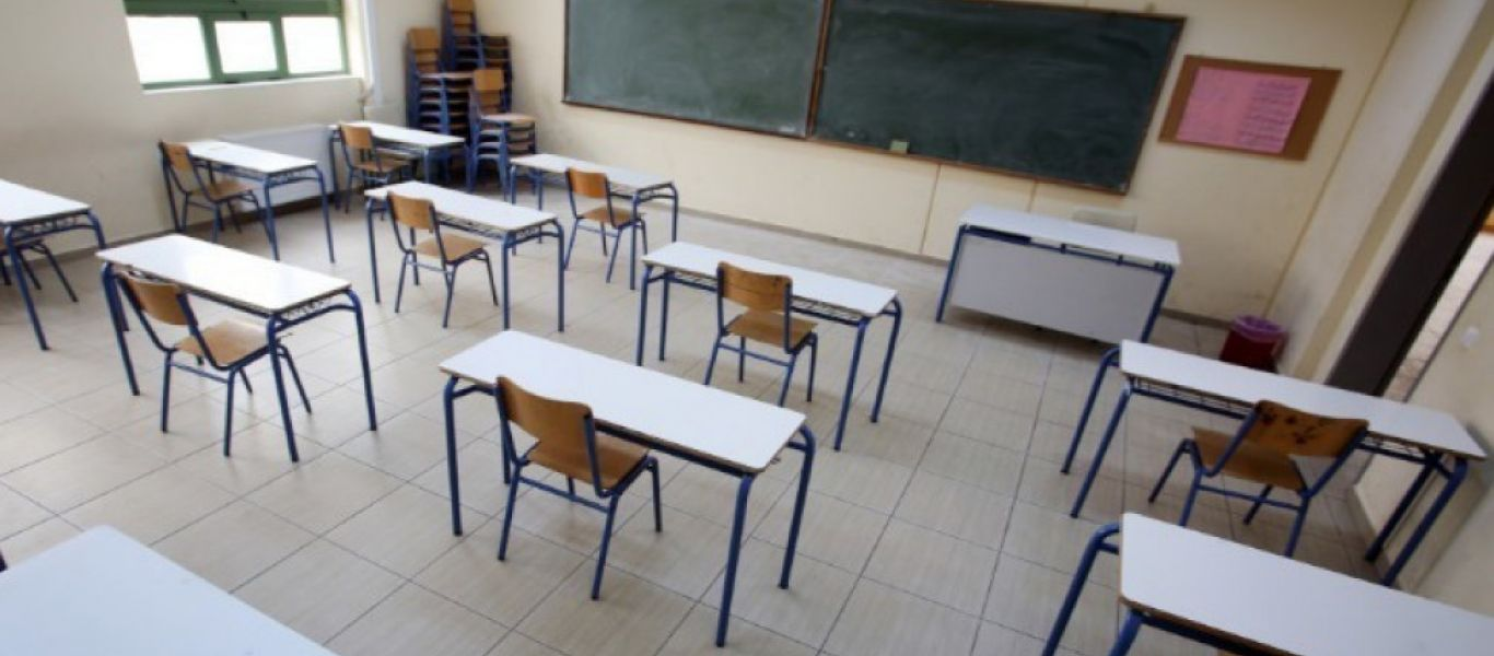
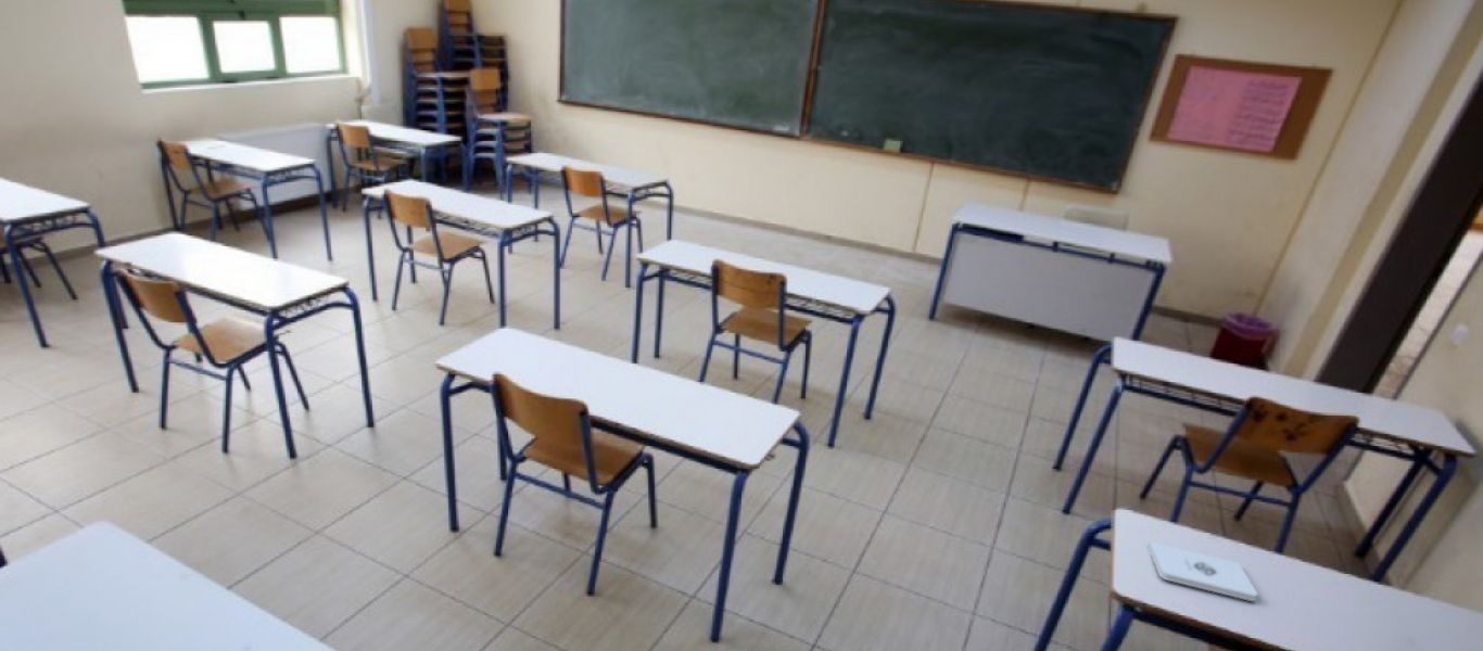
+ notepad [1146,540,1259,602]
